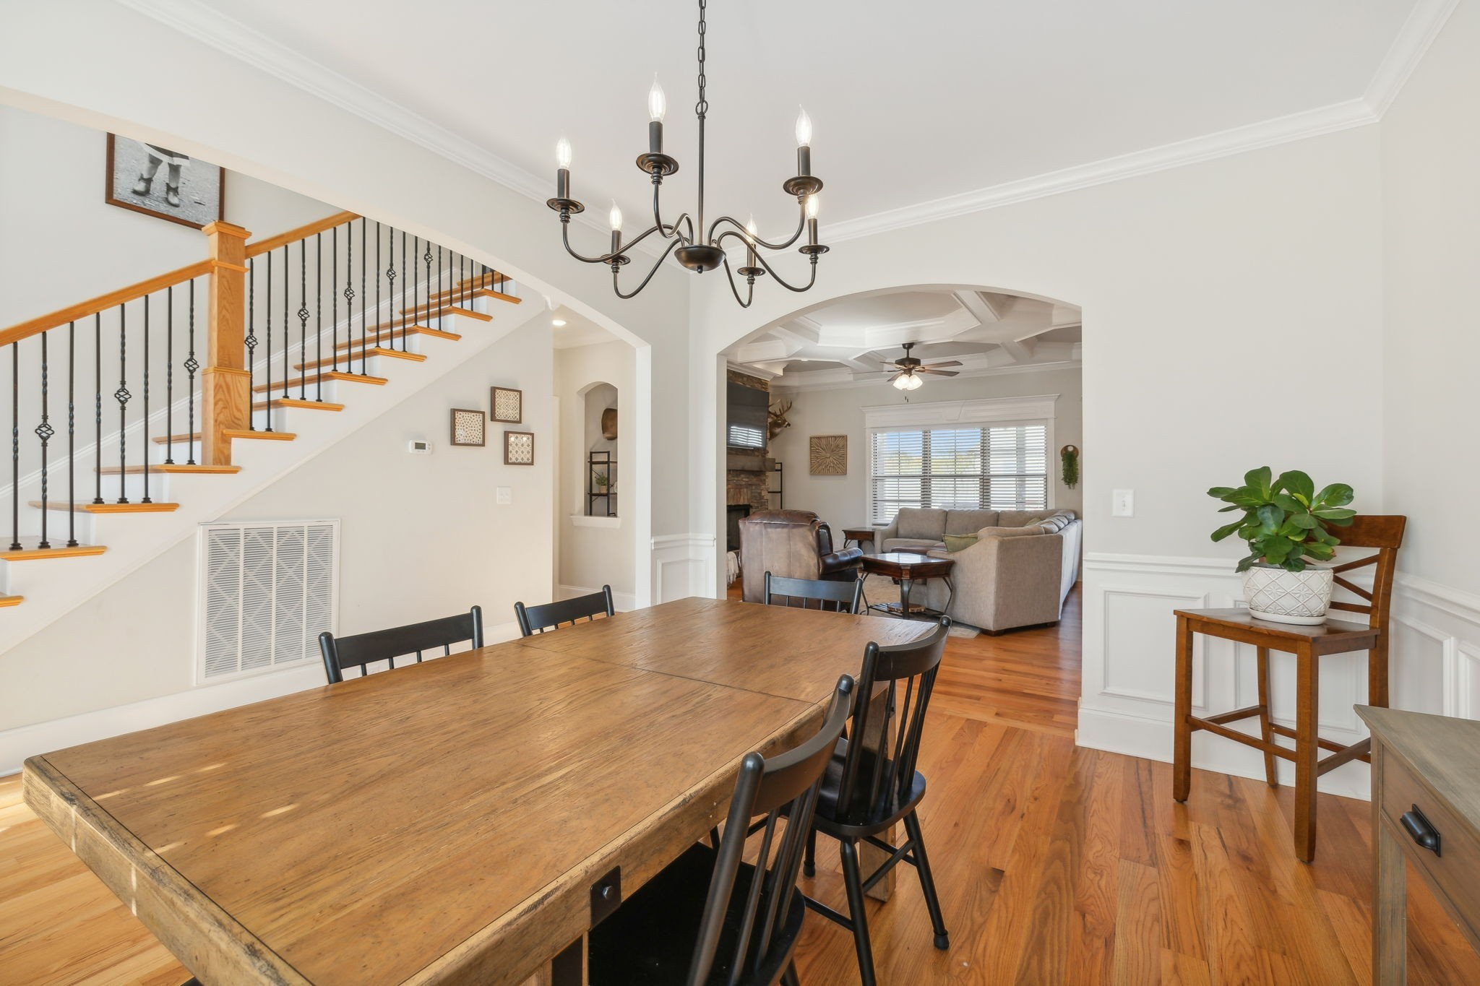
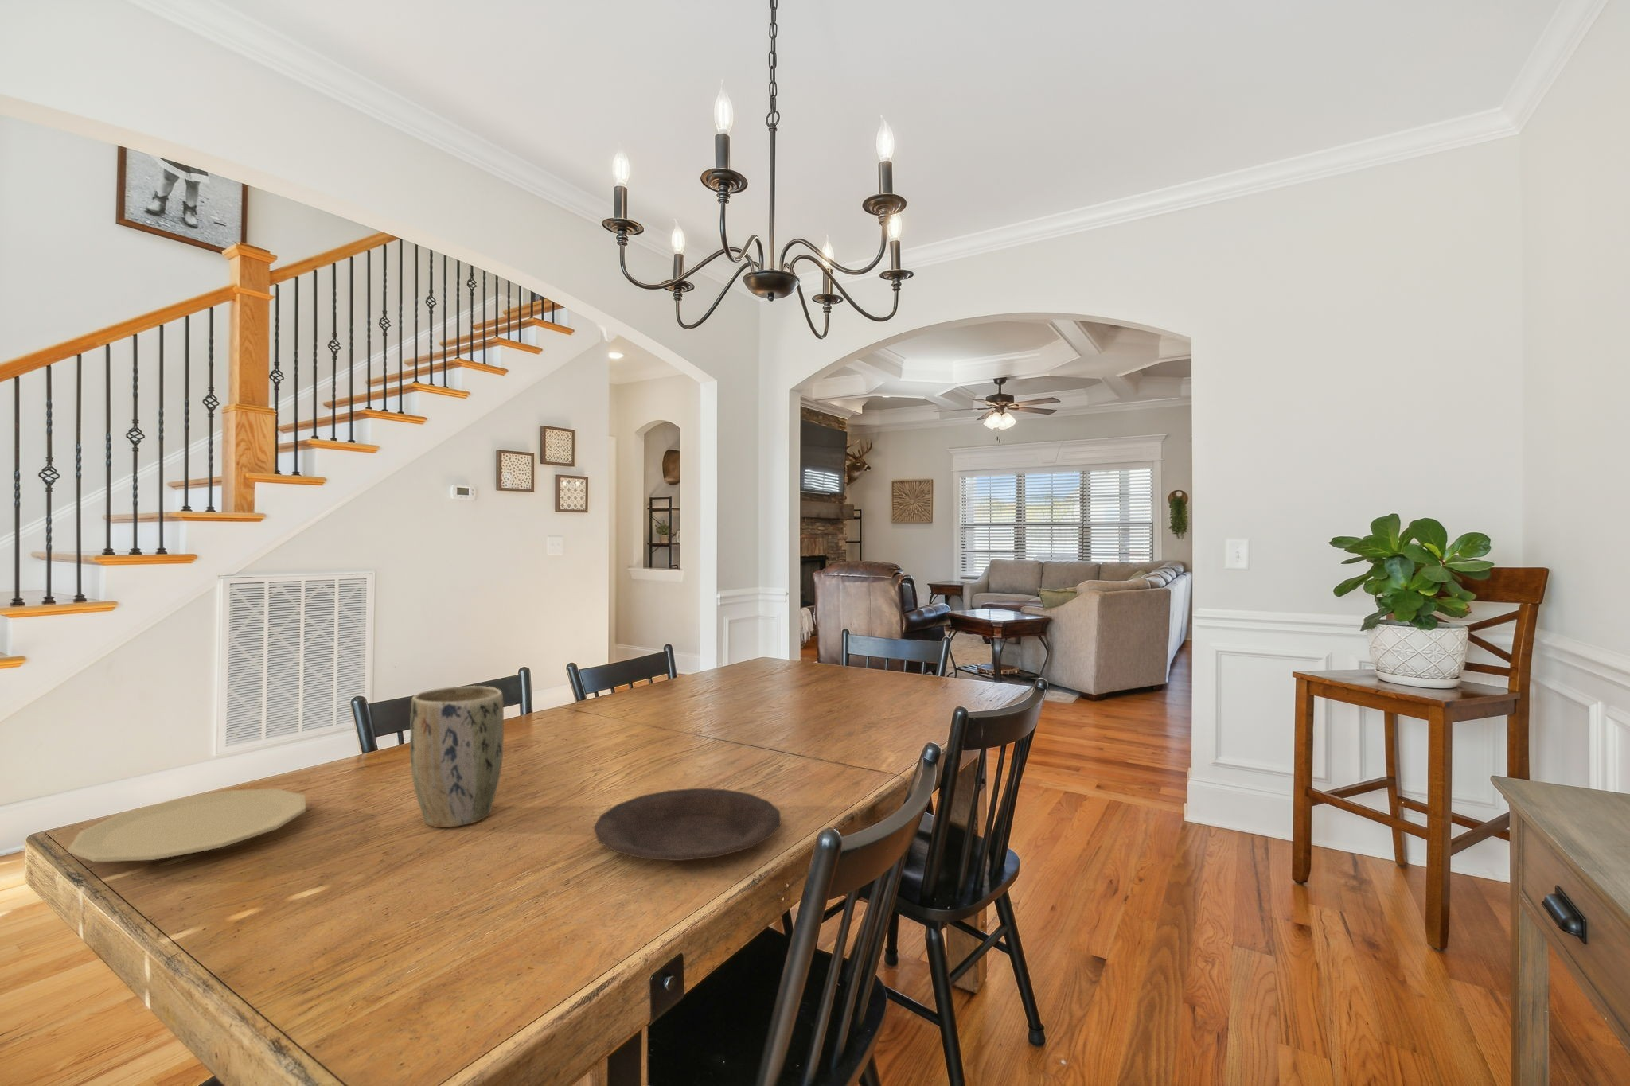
+ plant pot [410,685,504,828]
+ plate [593,788,782,862]
+ plate [67,789,307,863]
